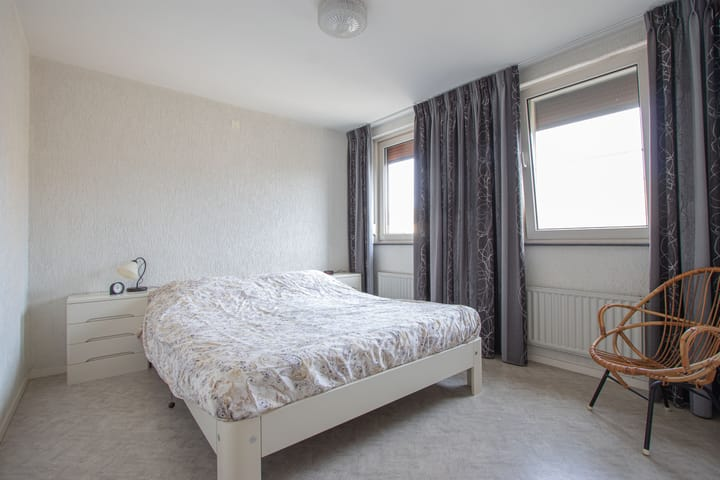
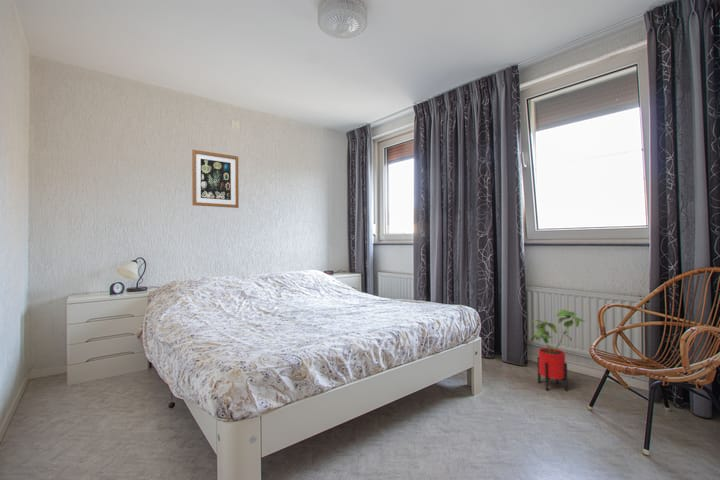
+ house plant [530,309,587,392]
+ wall art [191,149,240,209]
